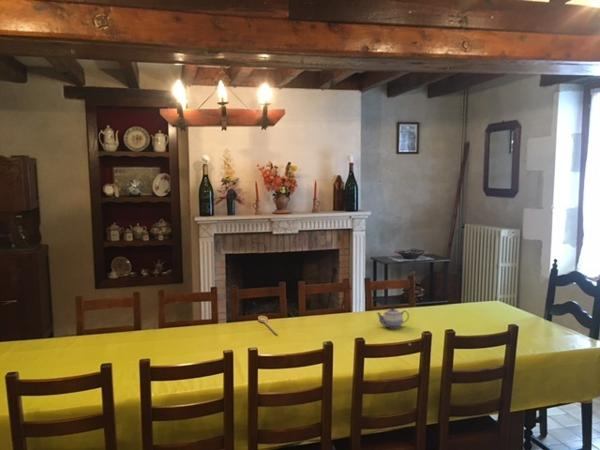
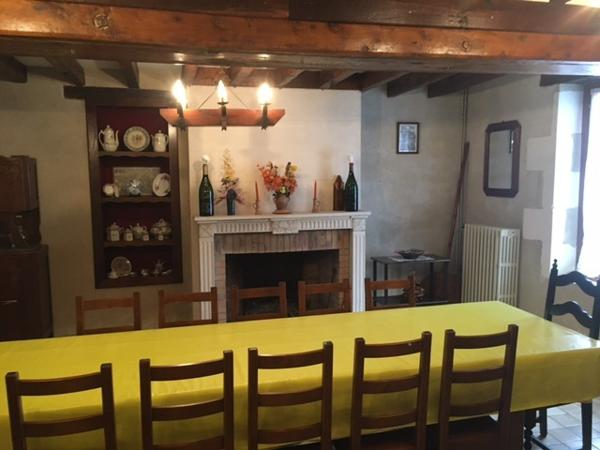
- spoon [257,315,279,336]
- teapot [376,306,410,330]
